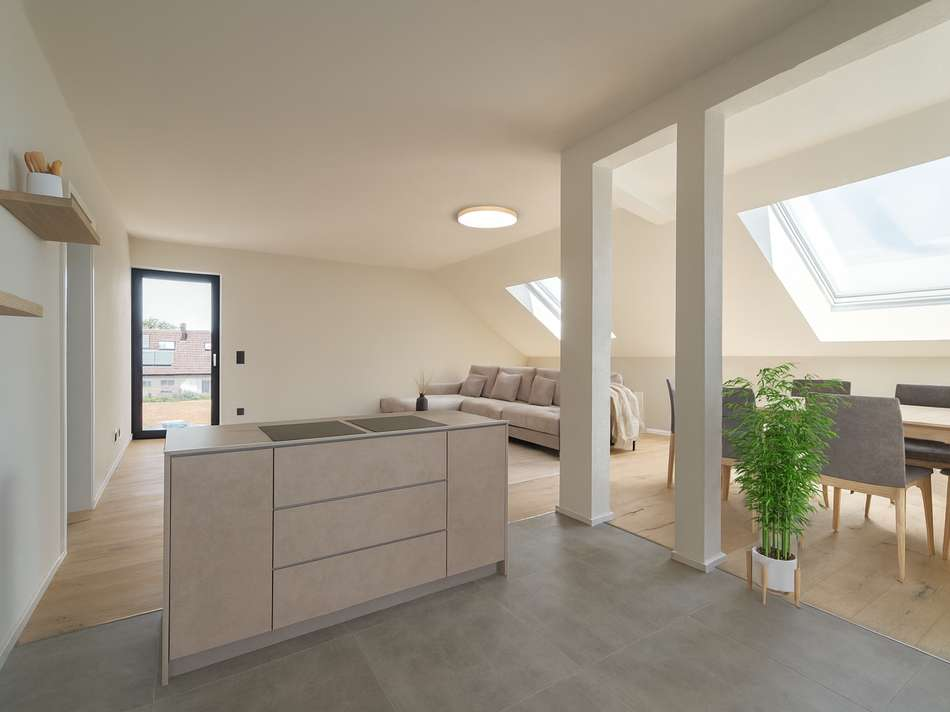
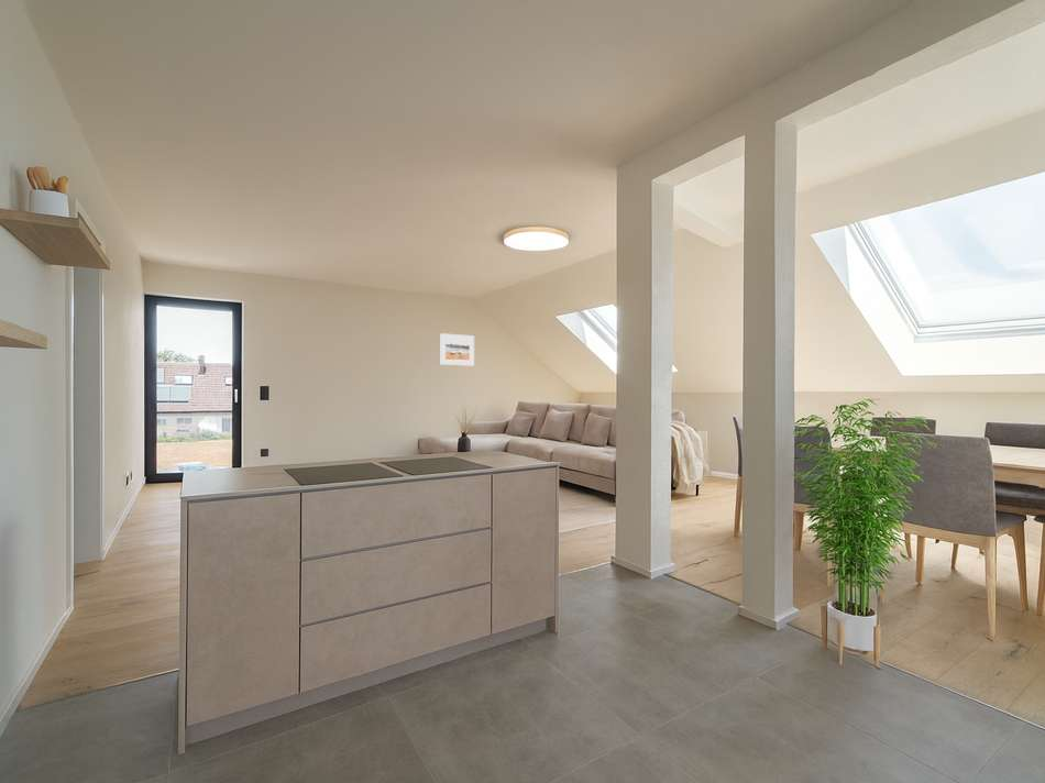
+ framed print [439,332,475,366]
